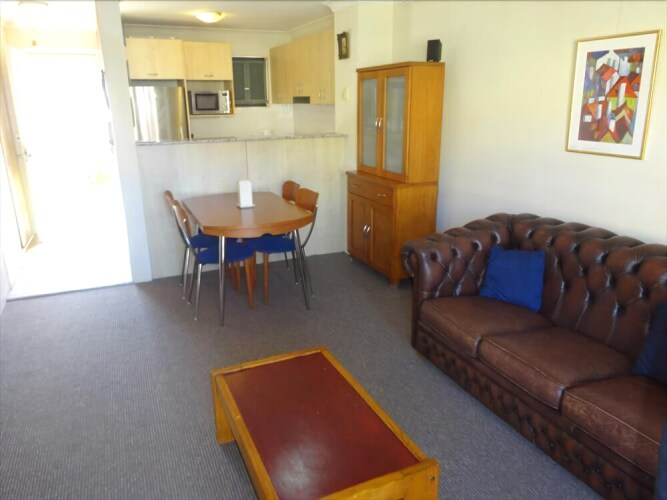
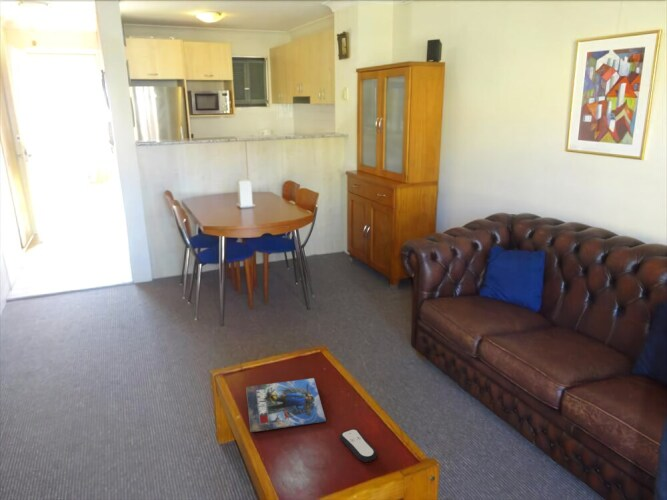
+ magazine [245,377,327,434]
+ remote control [339,428,377,463]
